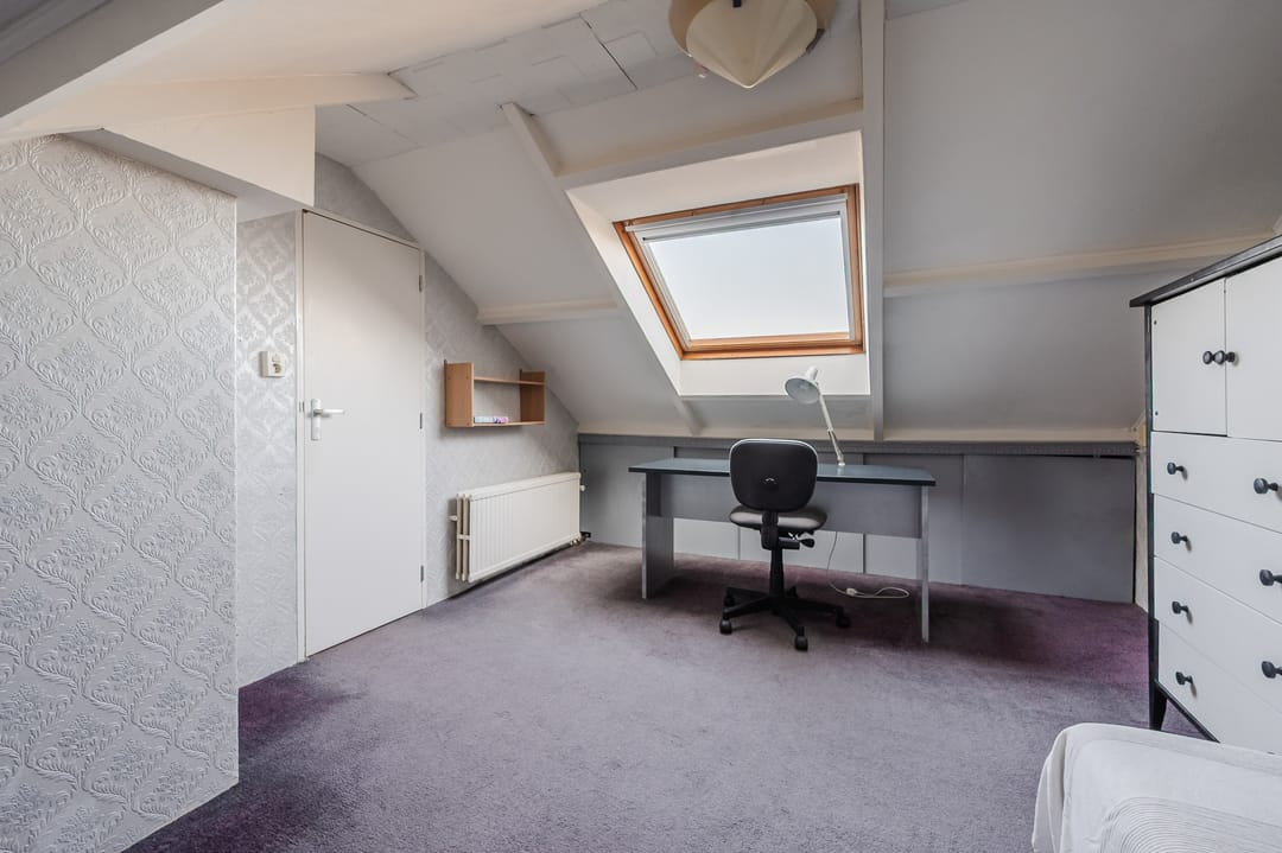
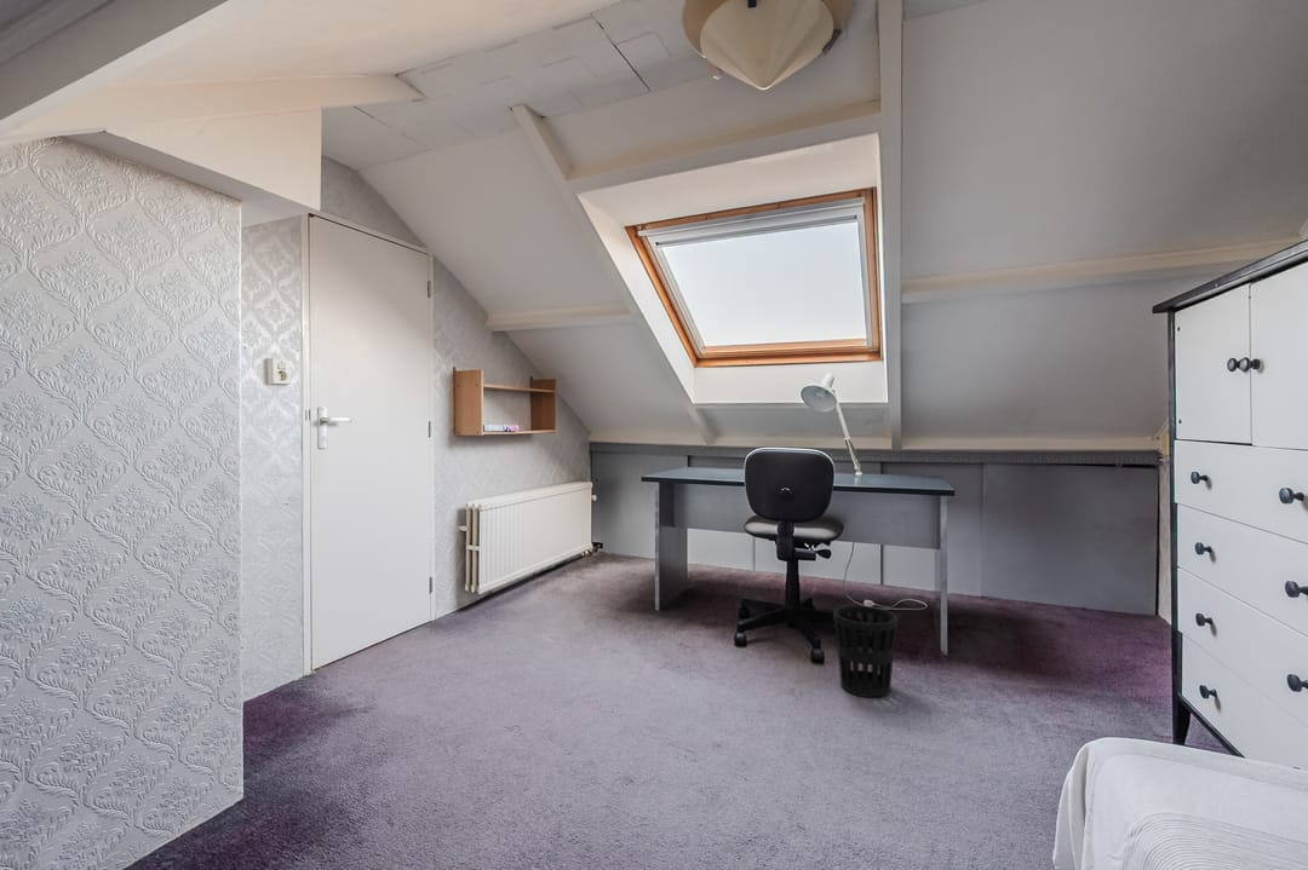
+ wastebasket [832,605,899,698]
